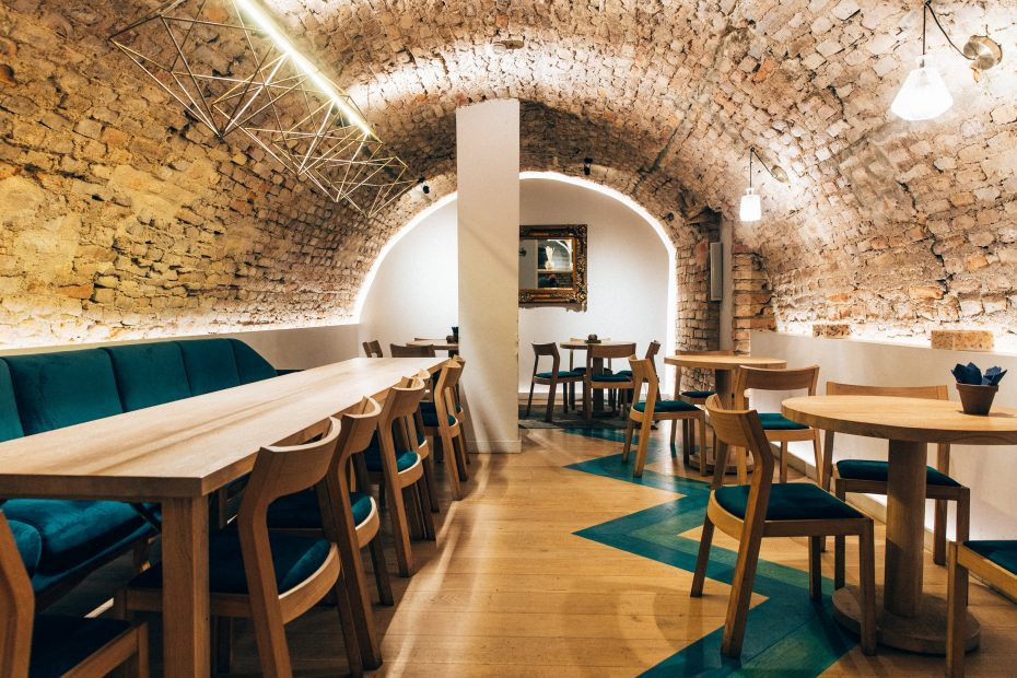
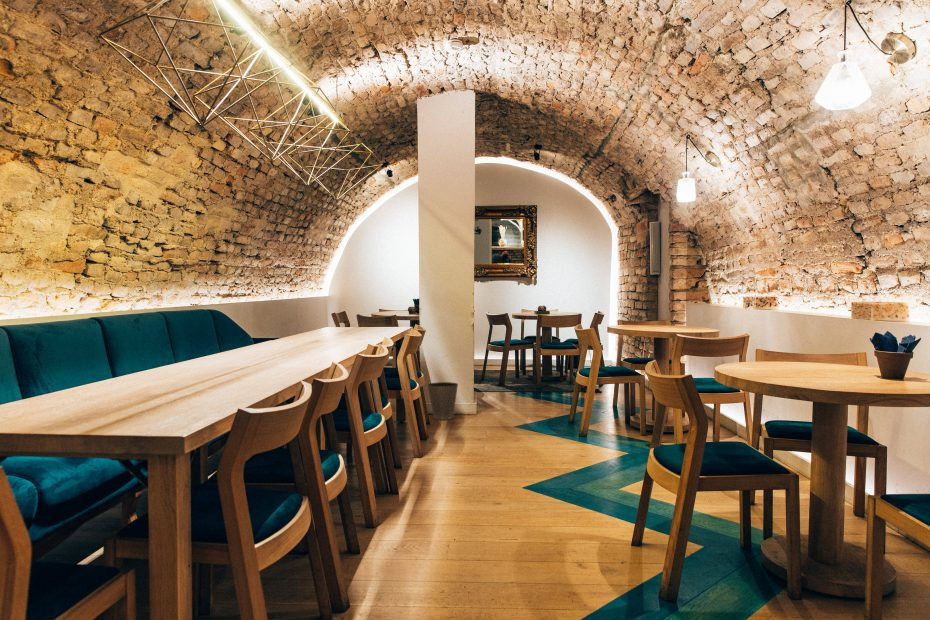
+ waste basket [426,381,459,421]
